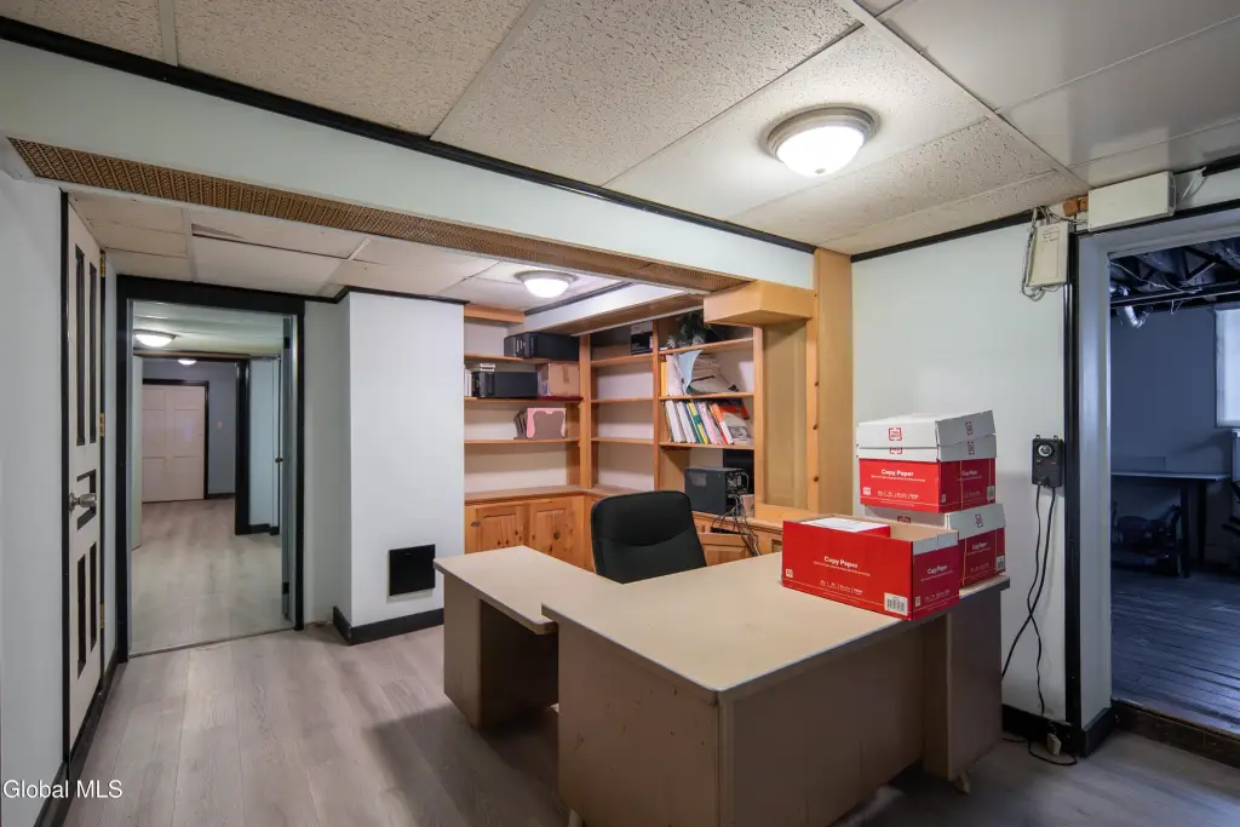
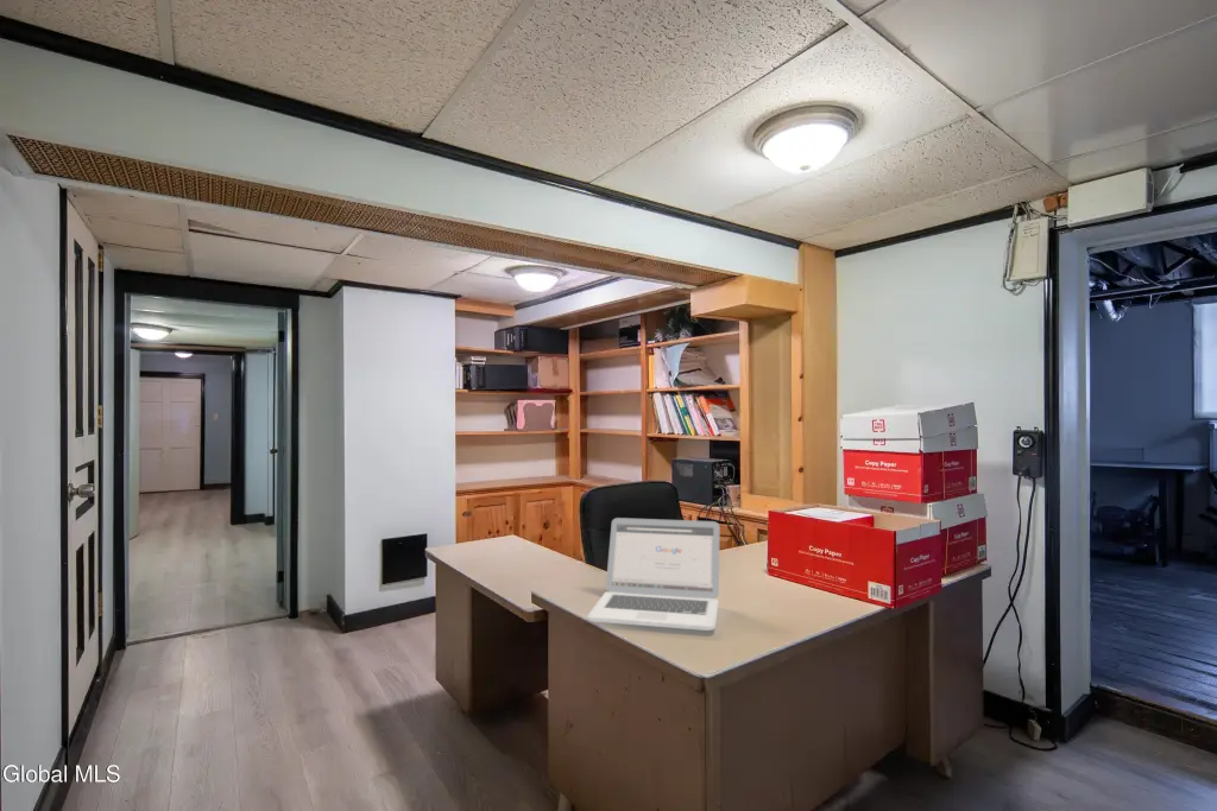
+ laptop [586,517,721,632]
